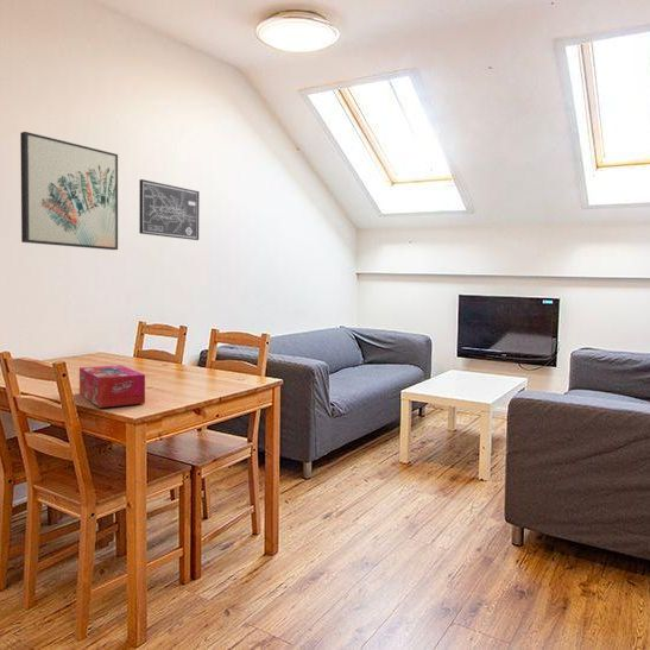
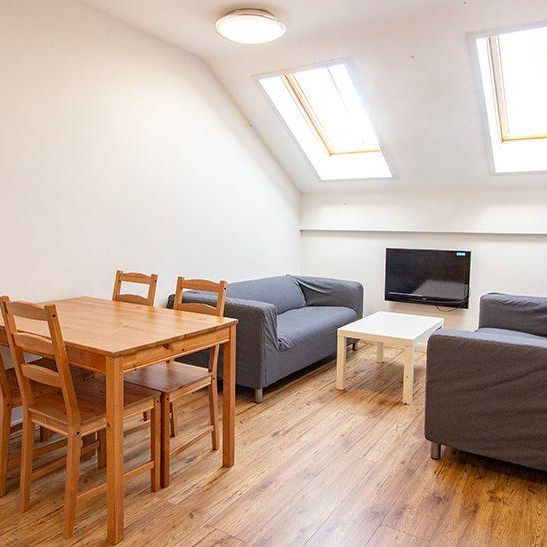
- wall art [19,131,119,251]
- wall art [138,178,201,241]
- tissue box [78,364,146,409]
